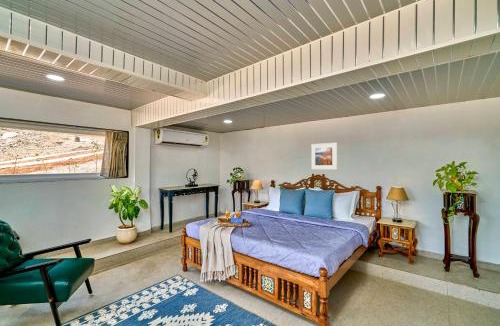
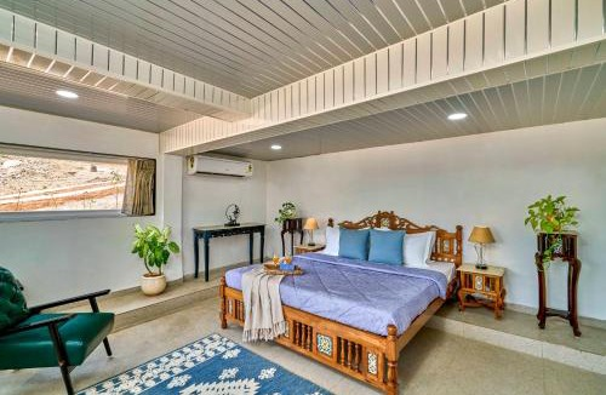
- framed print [310,142,338,170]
